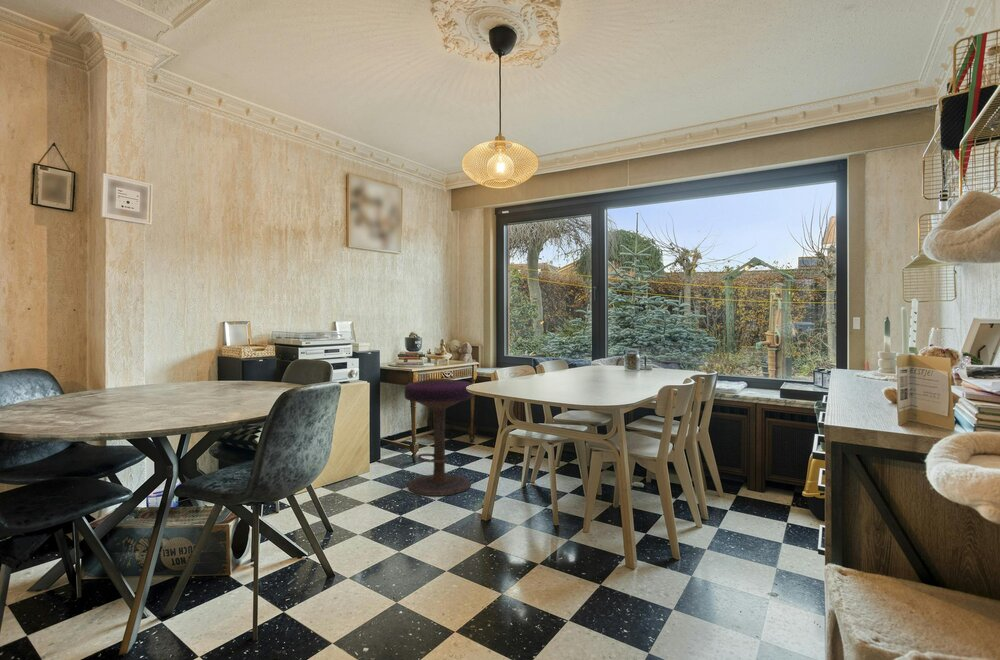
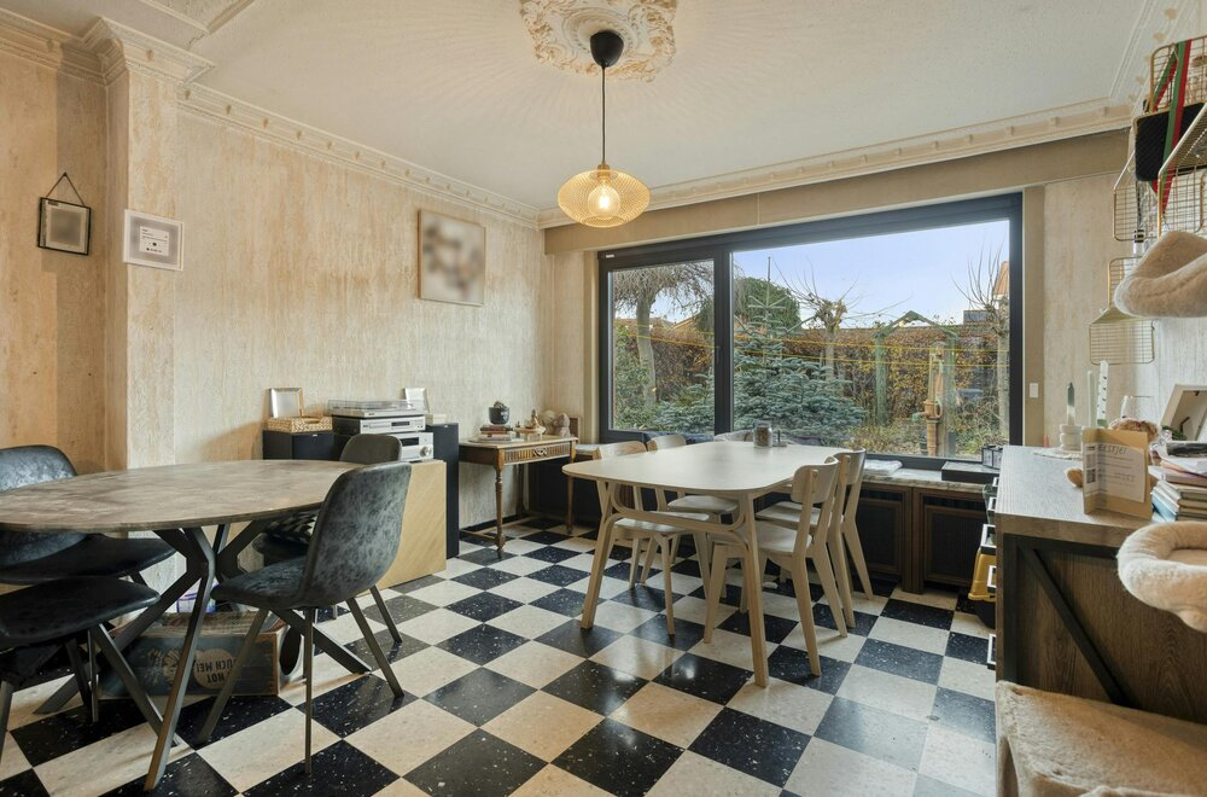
- stool [403,378,474,497]
